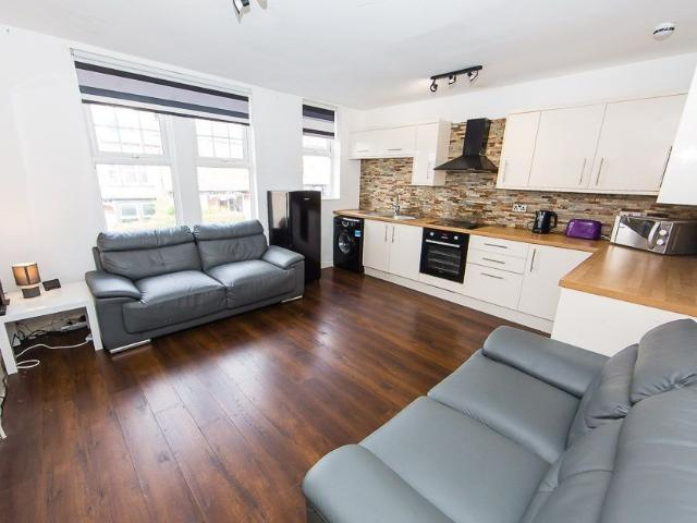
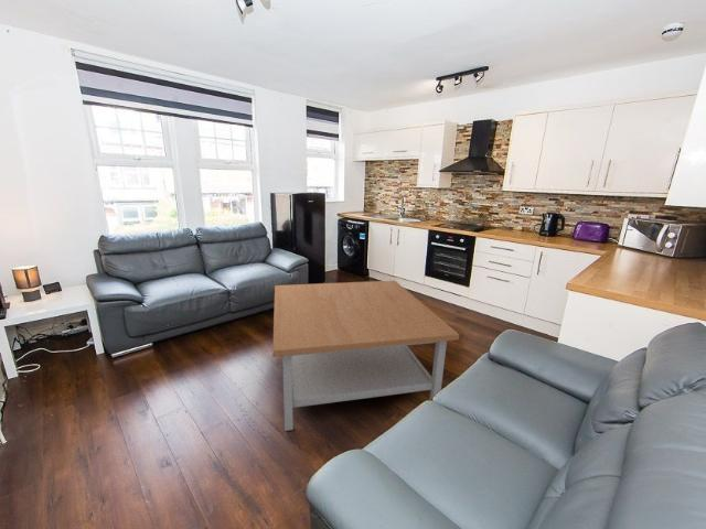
+ coffee table [271,280,460,432]
